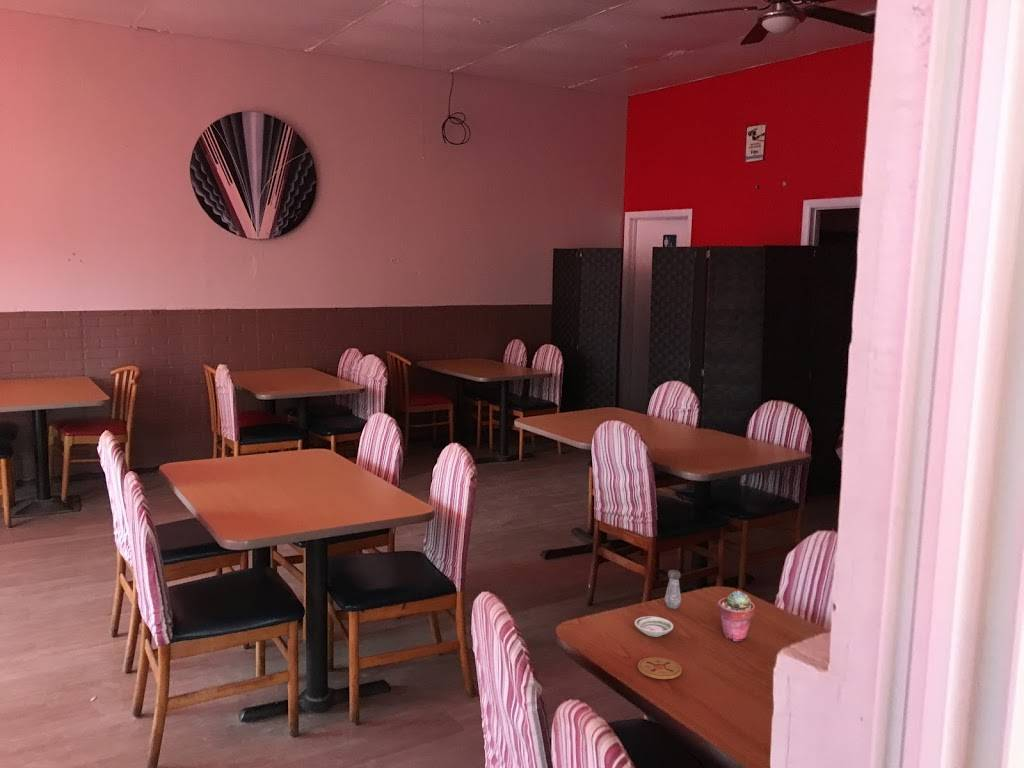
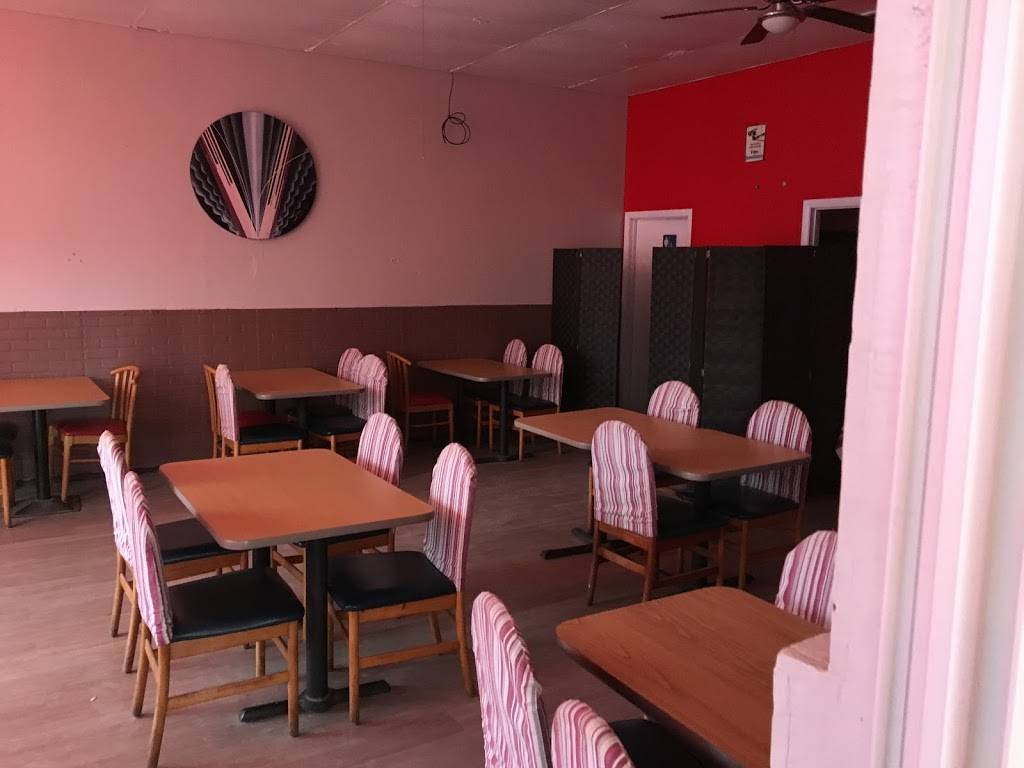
- salt shaker [664,569,682,610]
- saucer [634,615,674,638]
- coaster [637,656,683,680]
- potted succulent [717,590,756,642]
